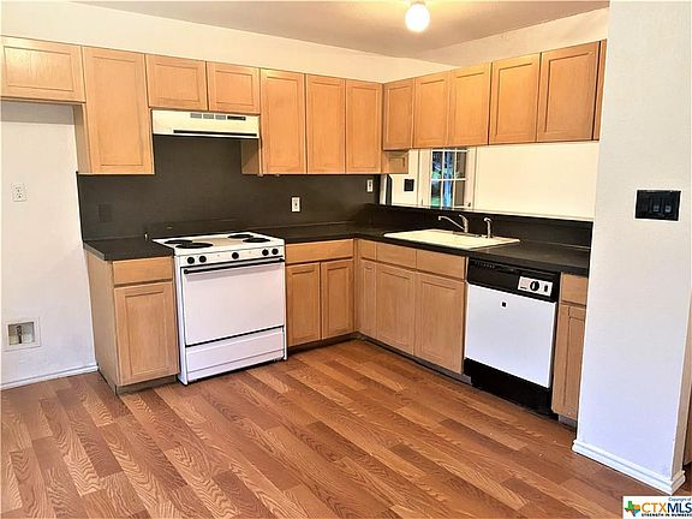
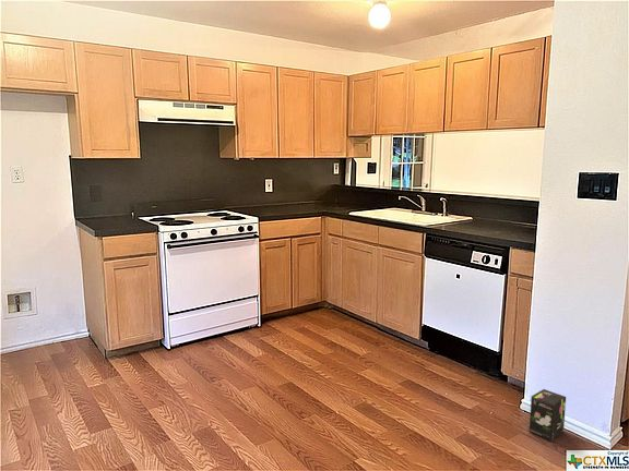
+ box [529,388,567,442]
